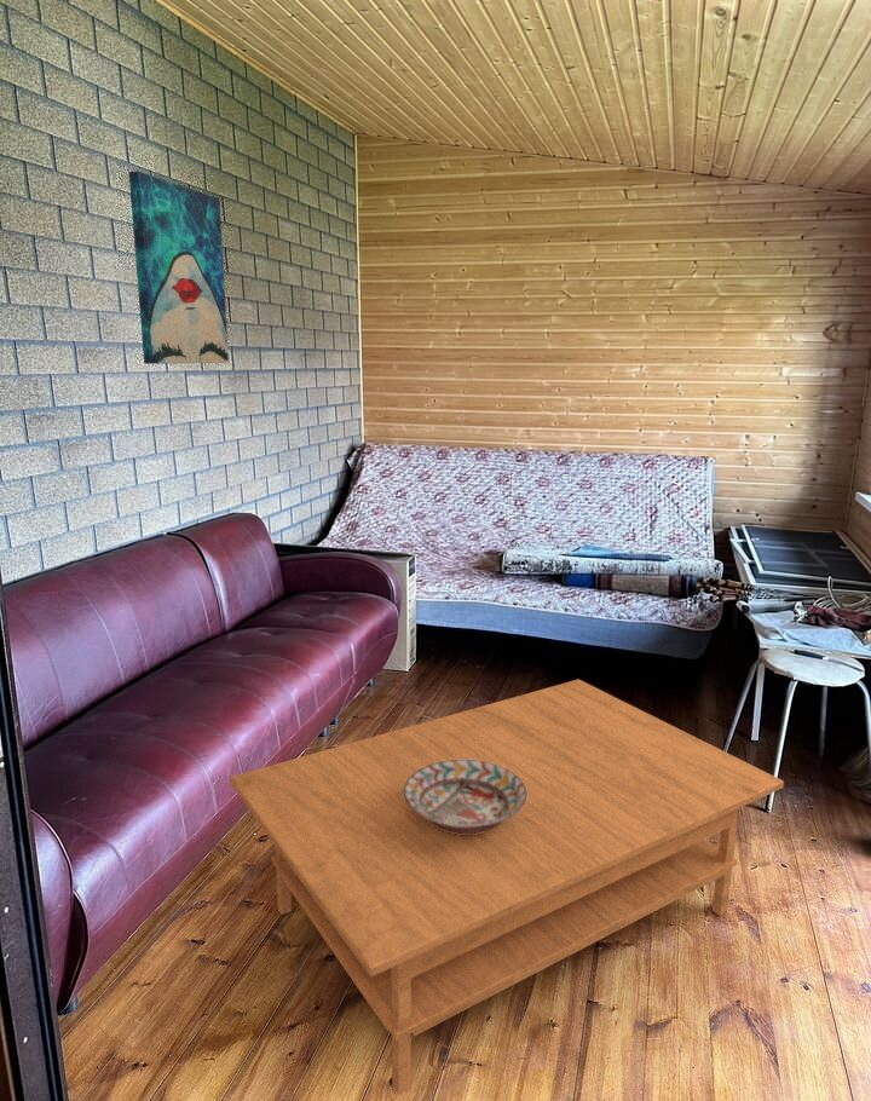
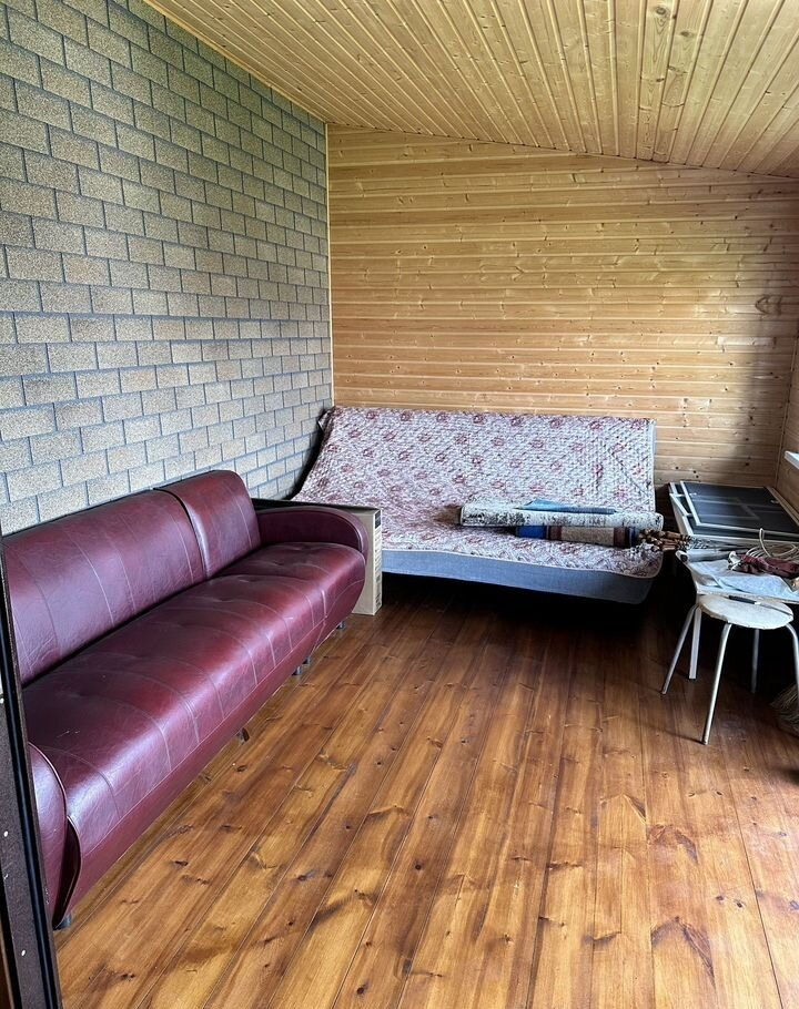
- decorative bowl [404,760,527,835]
- coffee table [229,678,785,1096]
- wall art [127,169,230,365]
